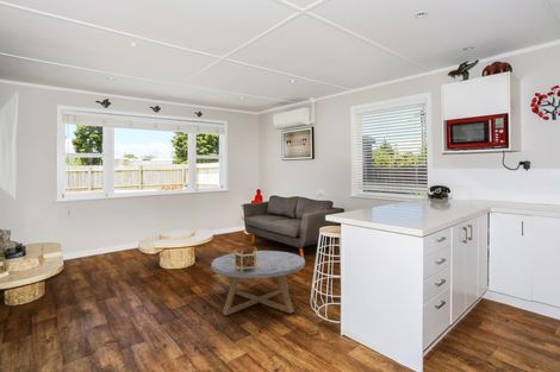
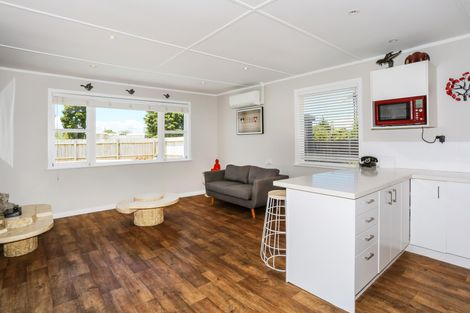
- decorative box [234,247,257,272]
- coffee table [210,250,306,316]
